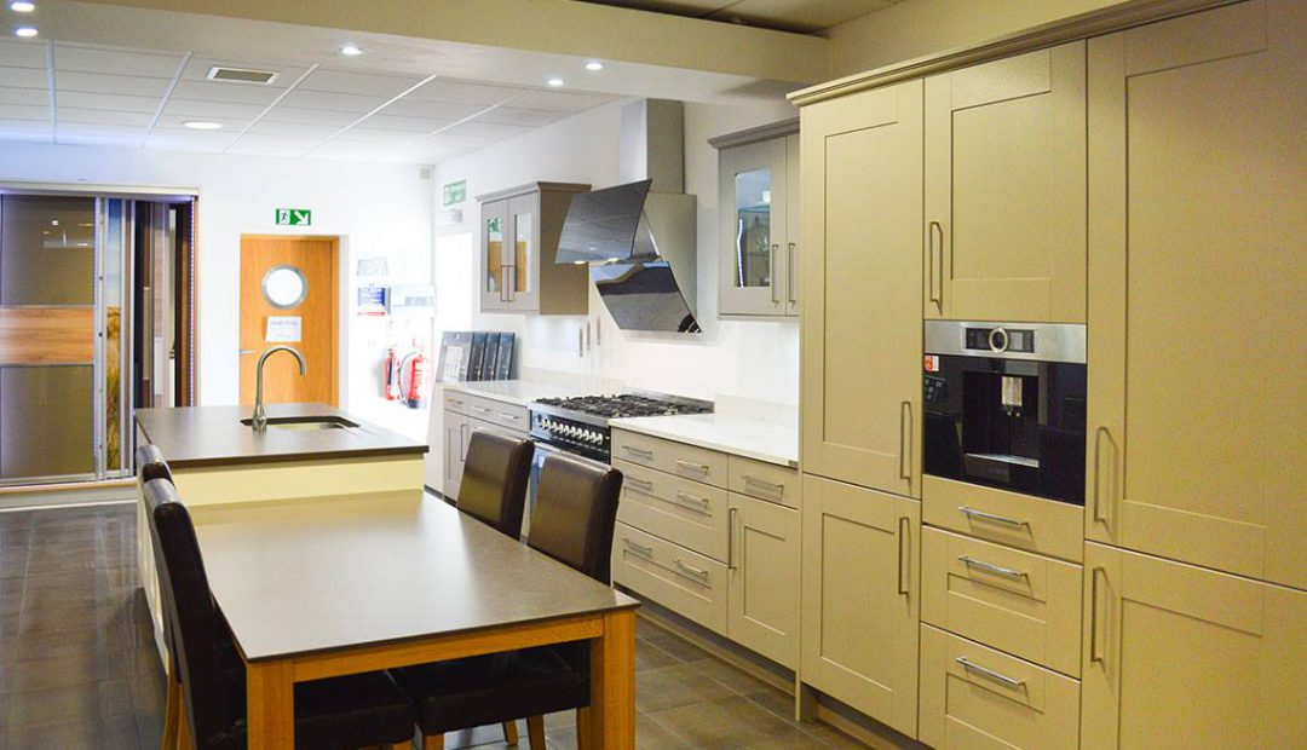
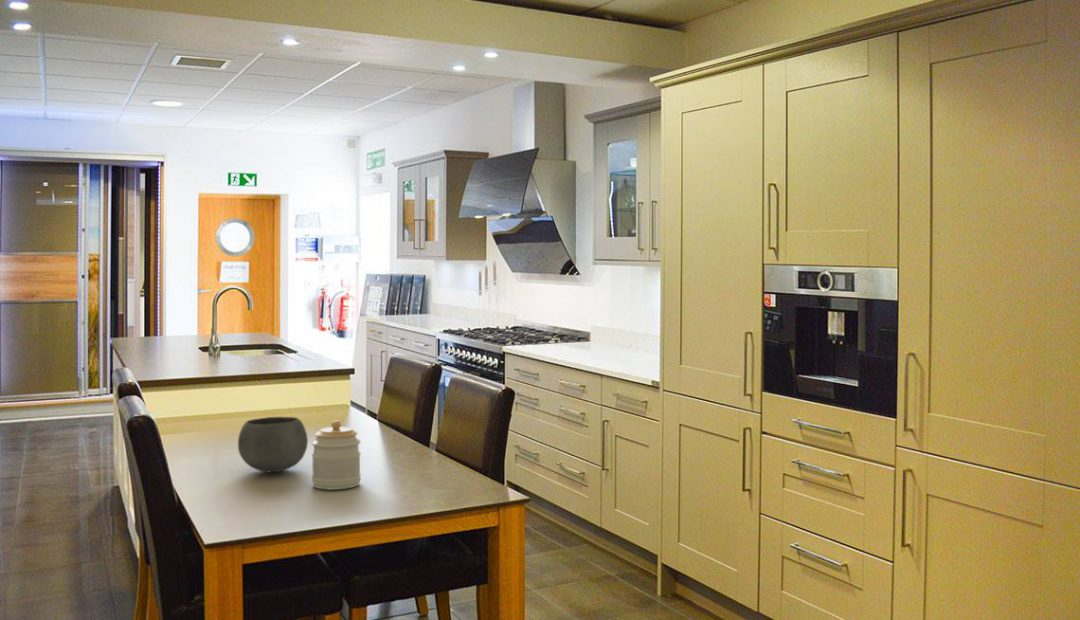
+ bowl [237,416,309,473]
+ jar [311,420,362,490]
